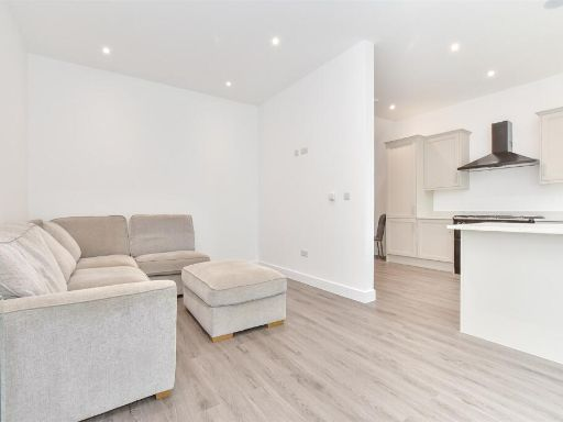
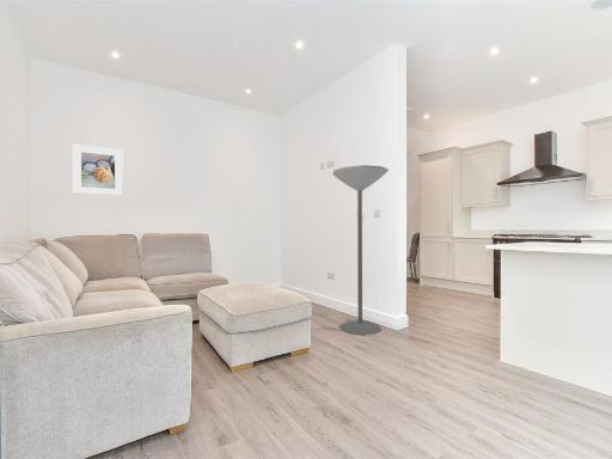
+ floor lamp [332,164,390,336]
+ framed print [72,143,124,197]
